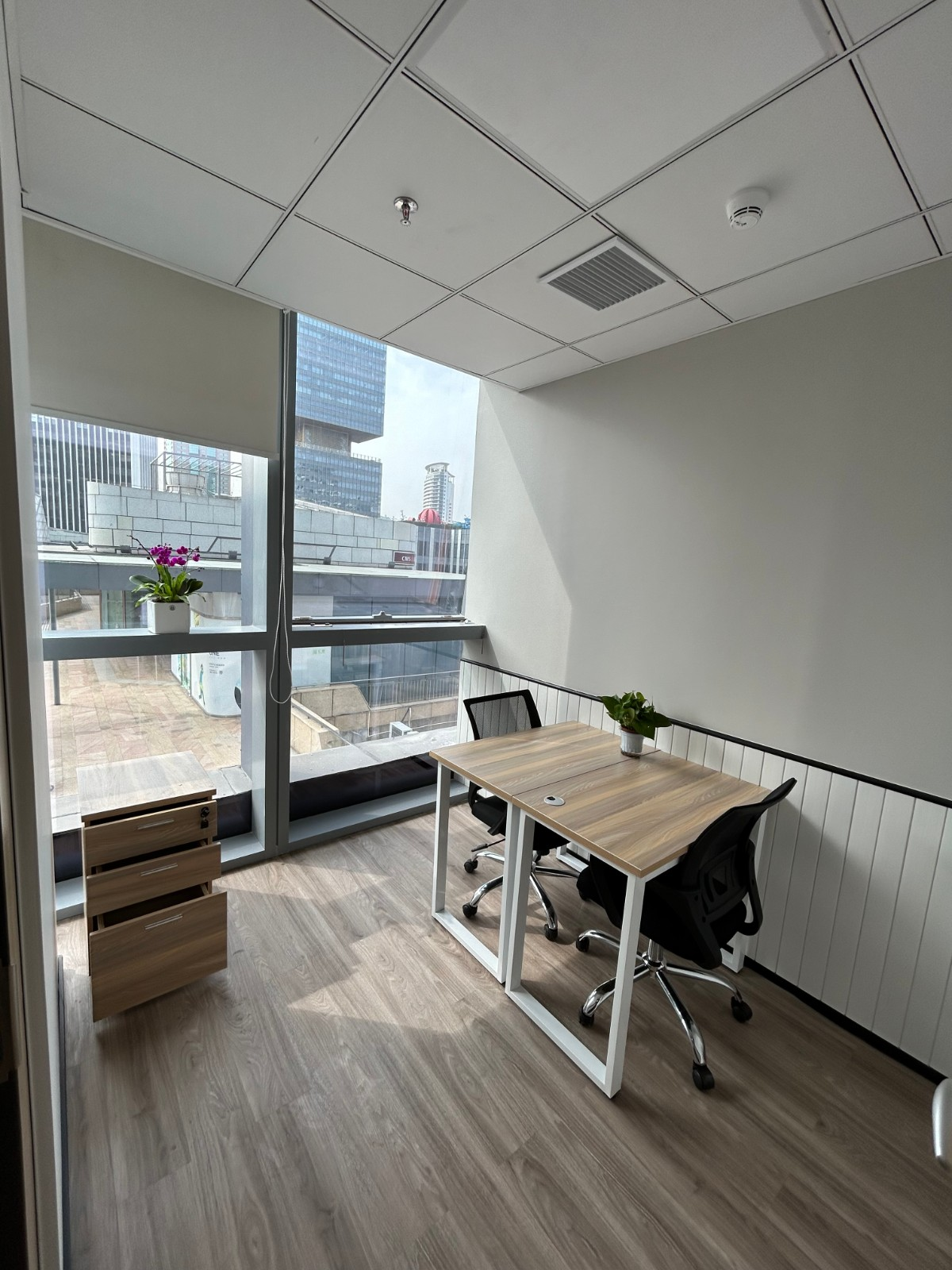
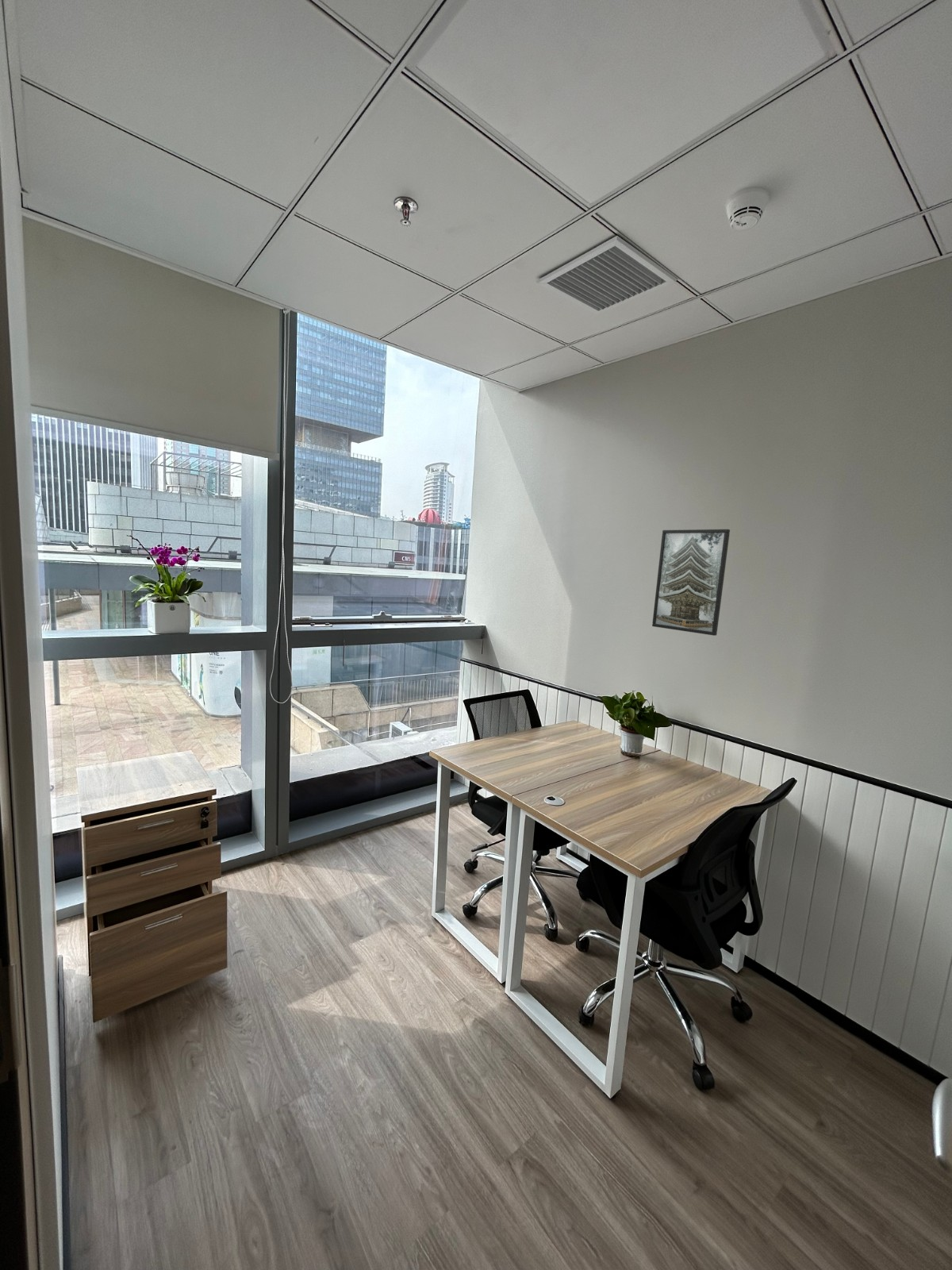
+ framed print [651,529,731,637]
